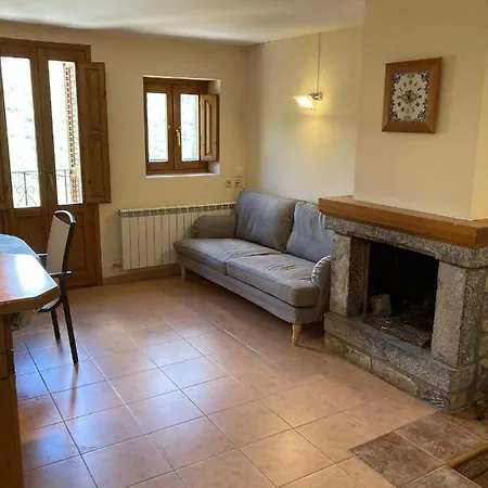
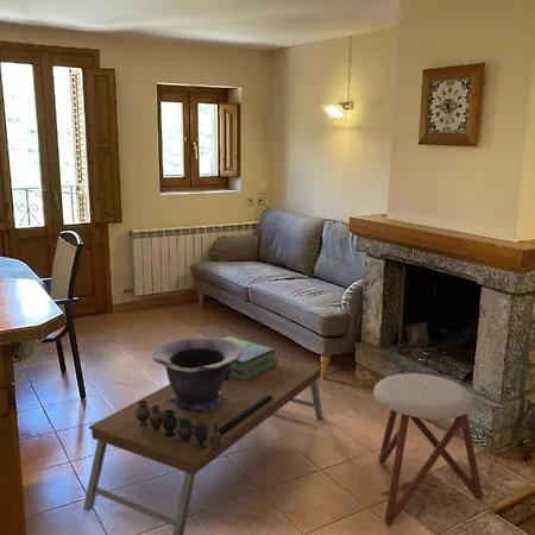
+ decorative bowl [151,335,243,413]
+ vase [136,401,221,454]
+ stack of books [222,335,277,380]
+ coffee table [82,355,325,535]
+ stool [372,372,484,527]
